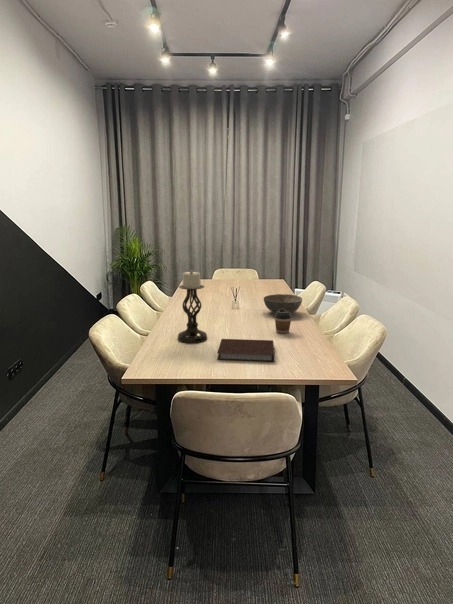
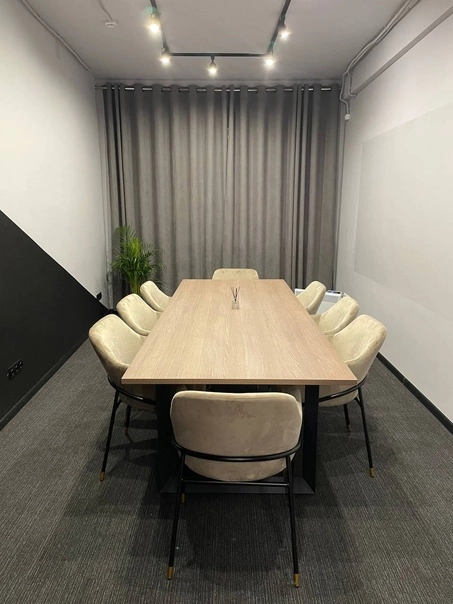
- notebook [216,338,276,362]
- coffee cup [274,309,293,335]
- bowl [263,293,303,314]
- candle holder [177,269,208,344]
